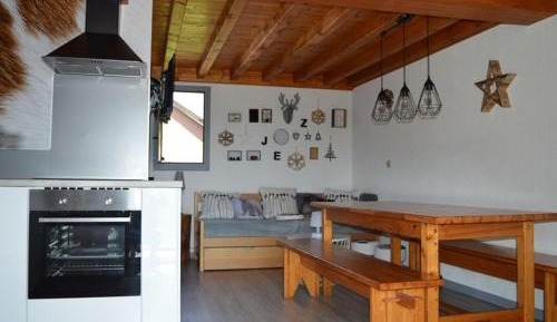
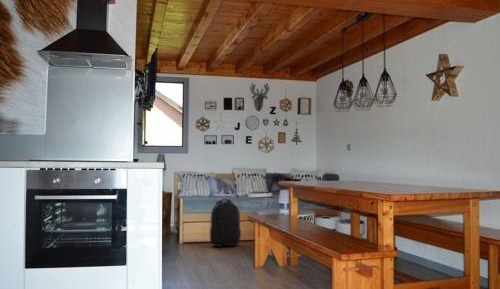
+ backpack [209,198,242,248]
